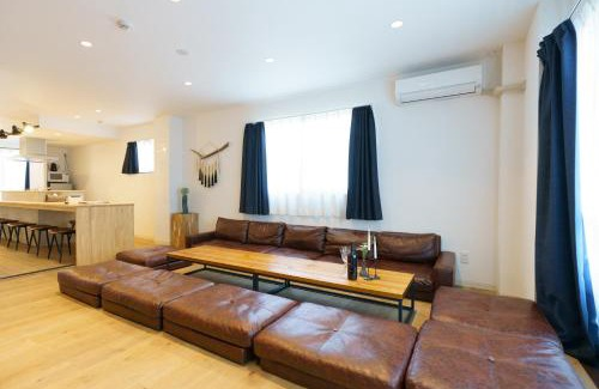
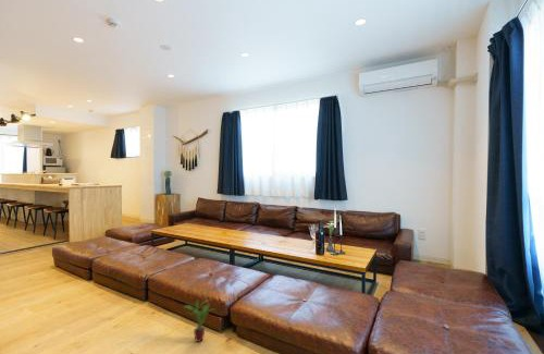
+ potted plant [182,297,218,343]
